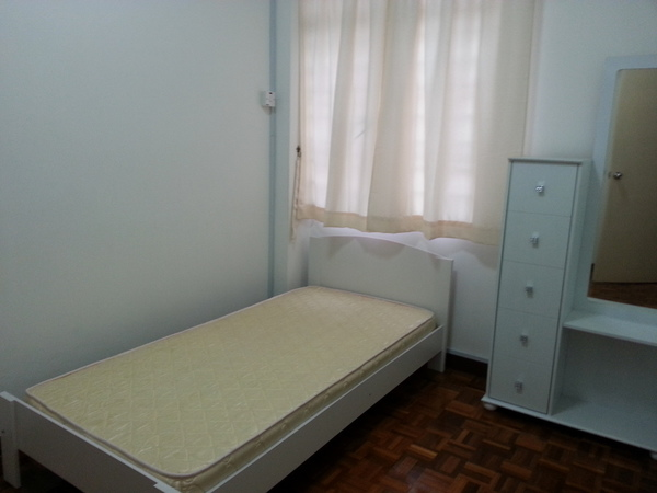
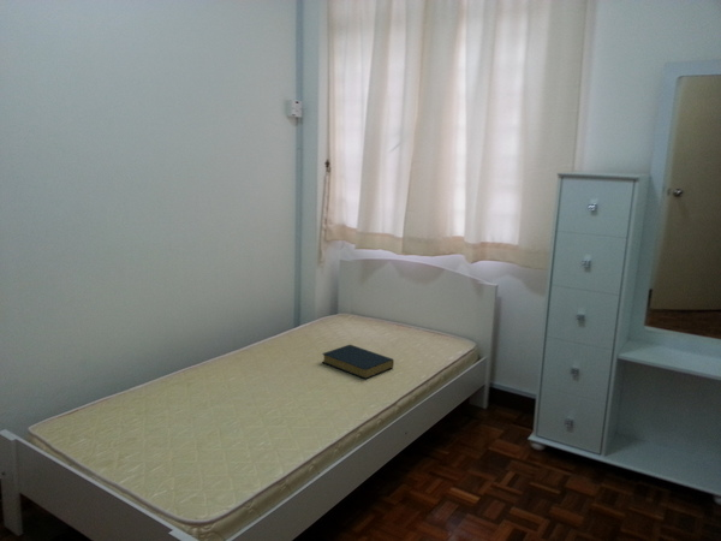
+ hardback book [321,344,395,380]
